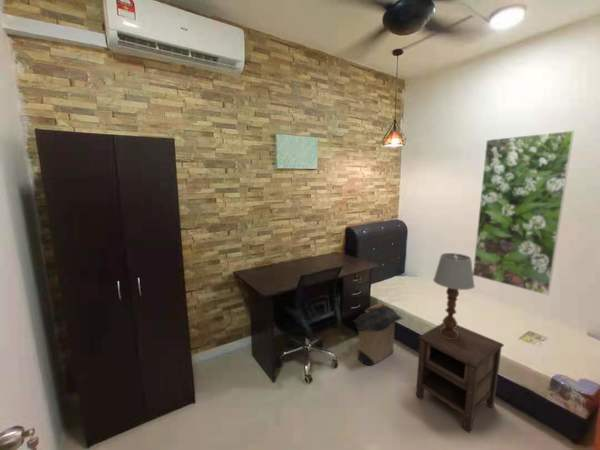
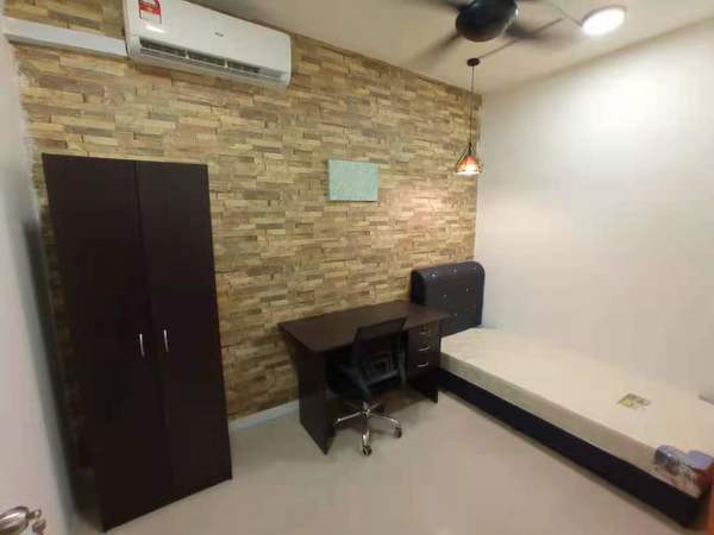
- nightstand [415,322,505,434]
- laundry hamper [353,303,403,366]
- table lamp [432,252,476,339]
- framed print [472,130,575,296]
